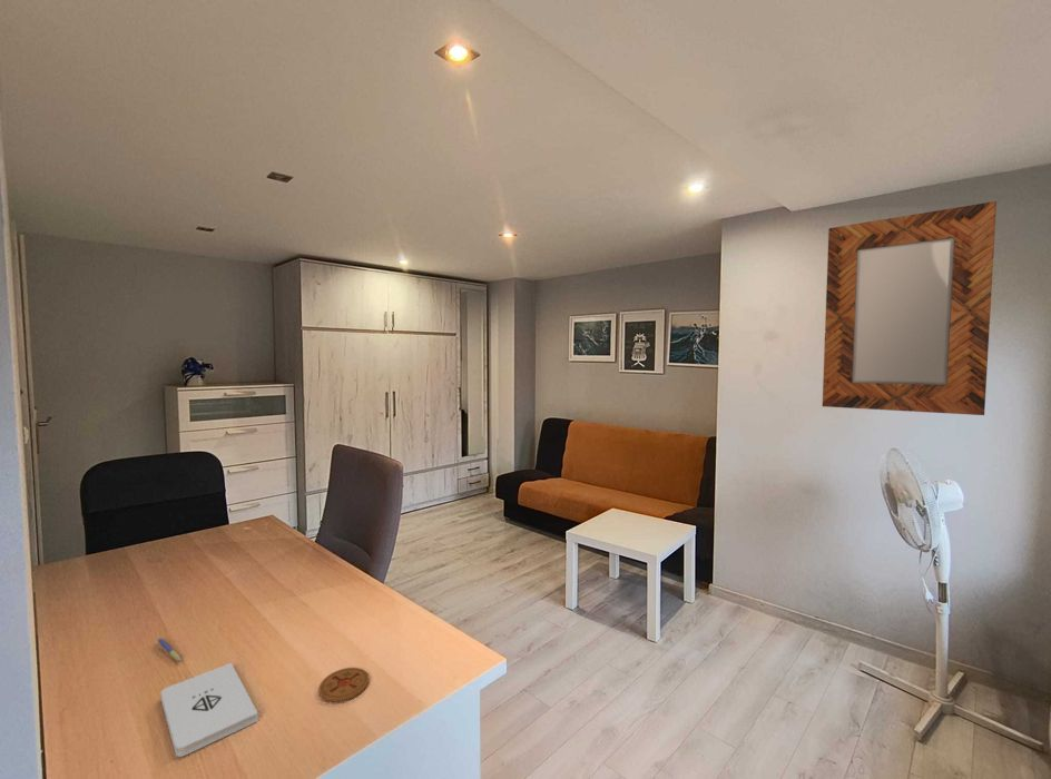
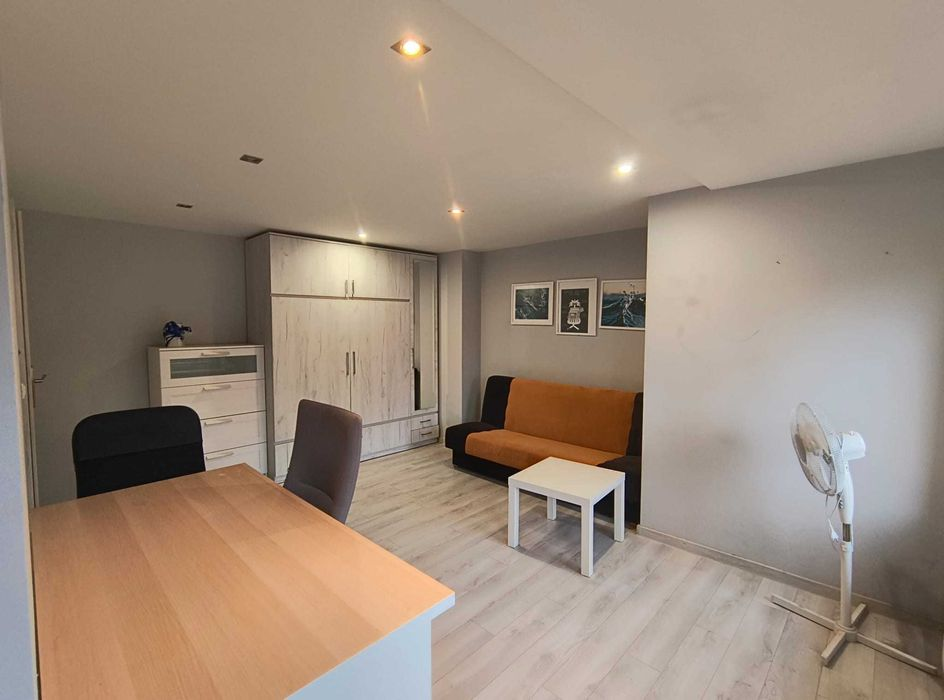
- coaster [318,667,371,702]
- notepad [160,662,259,758]
- pen [156,637,183,663]
- home mirror [822,200,998,416]
